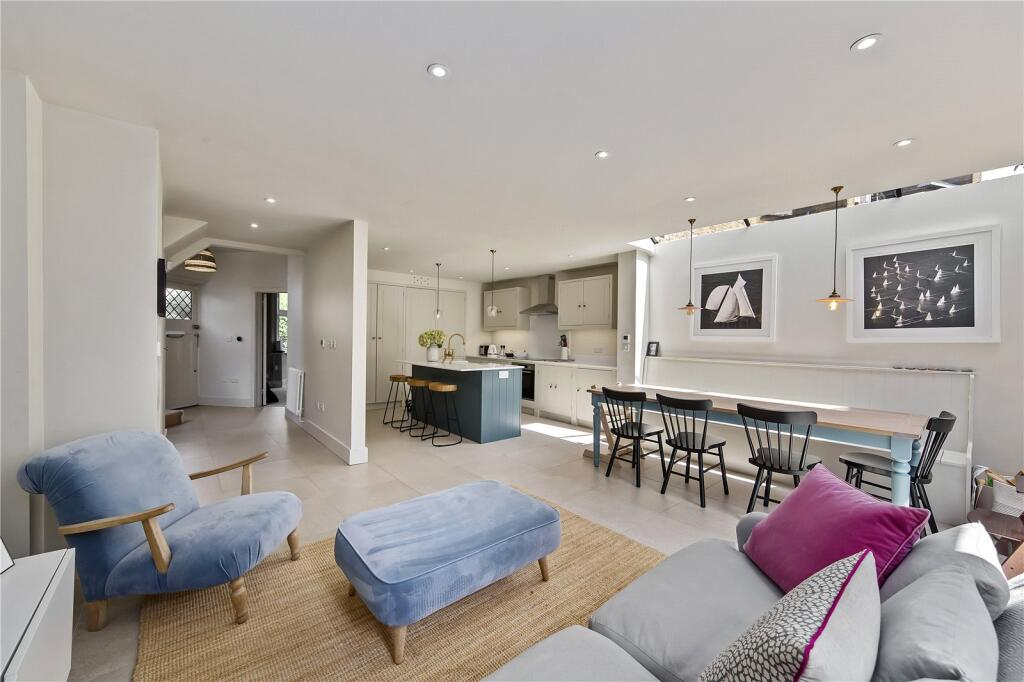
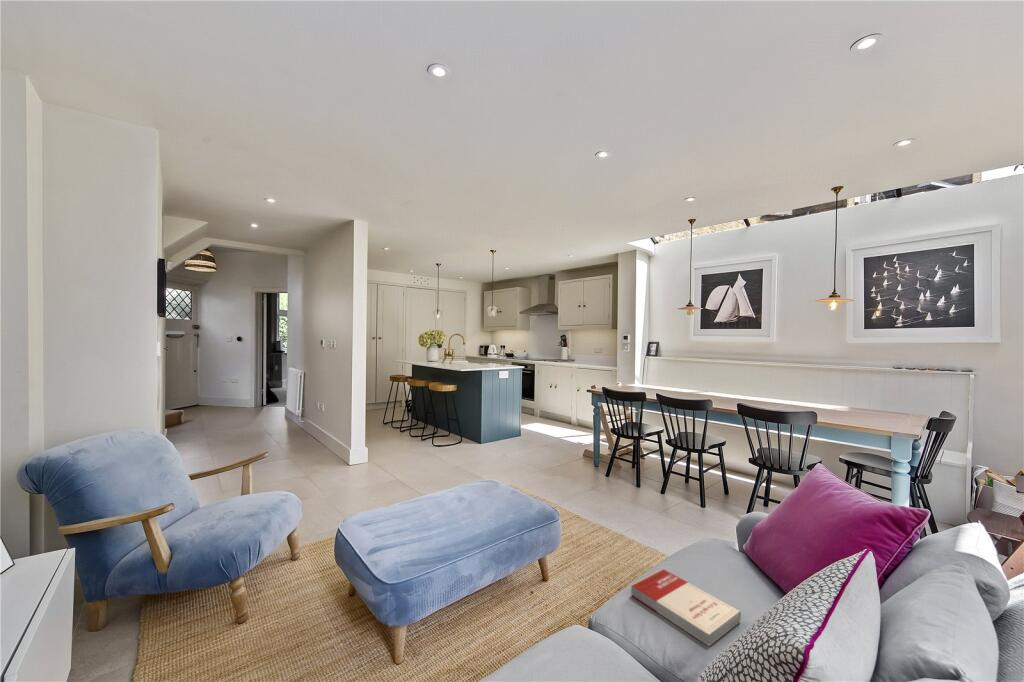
+ book [630,568,742,647]
